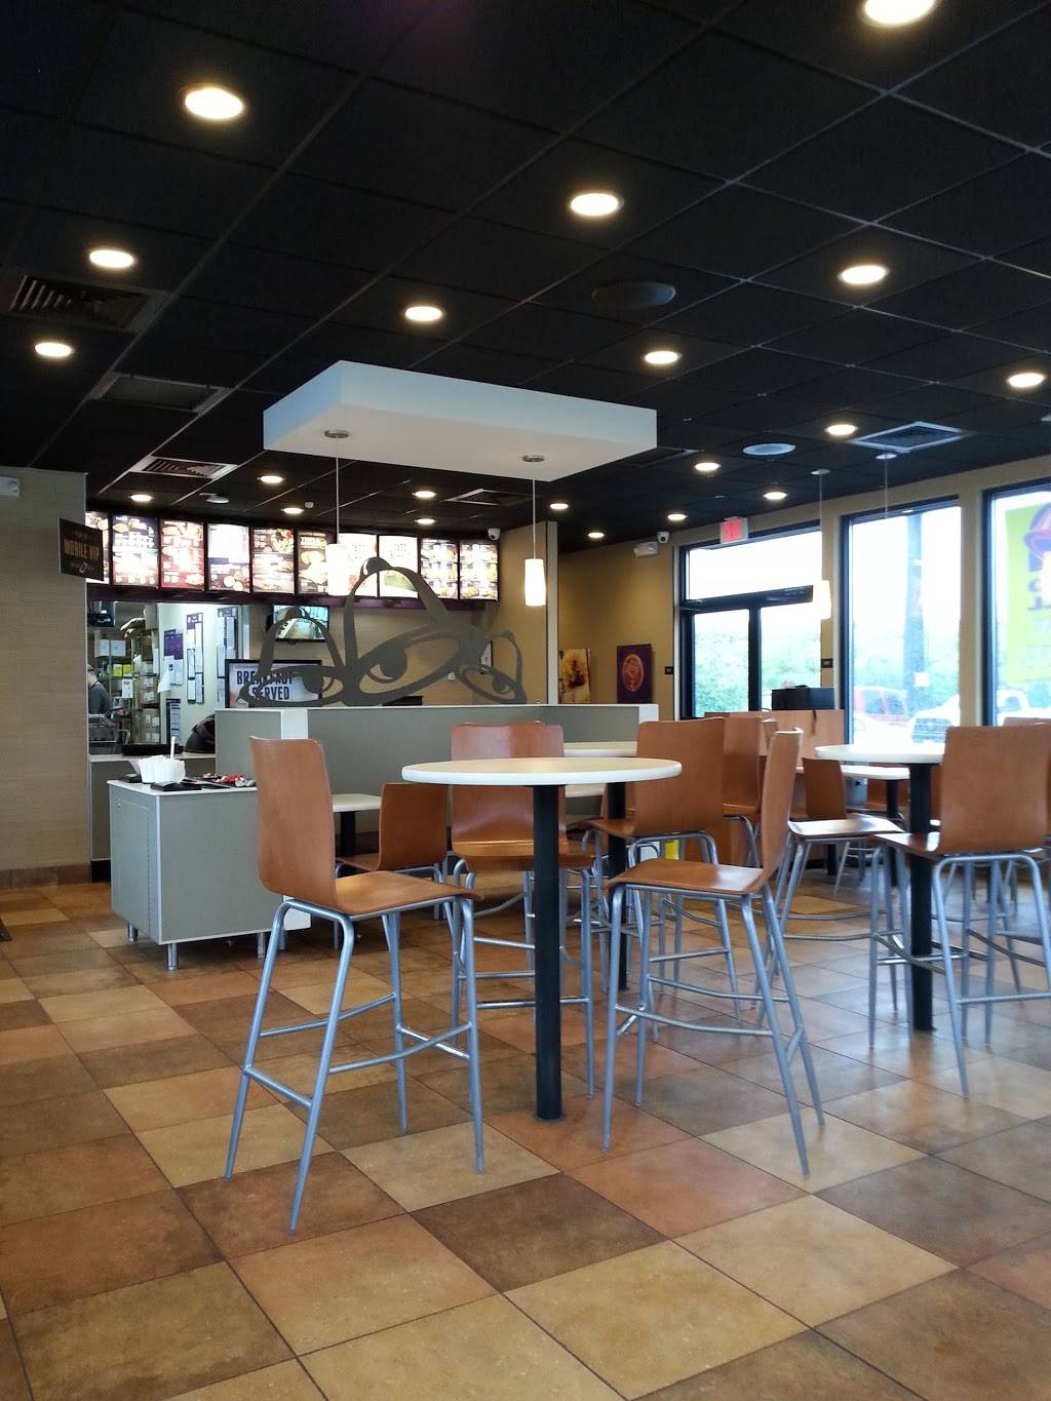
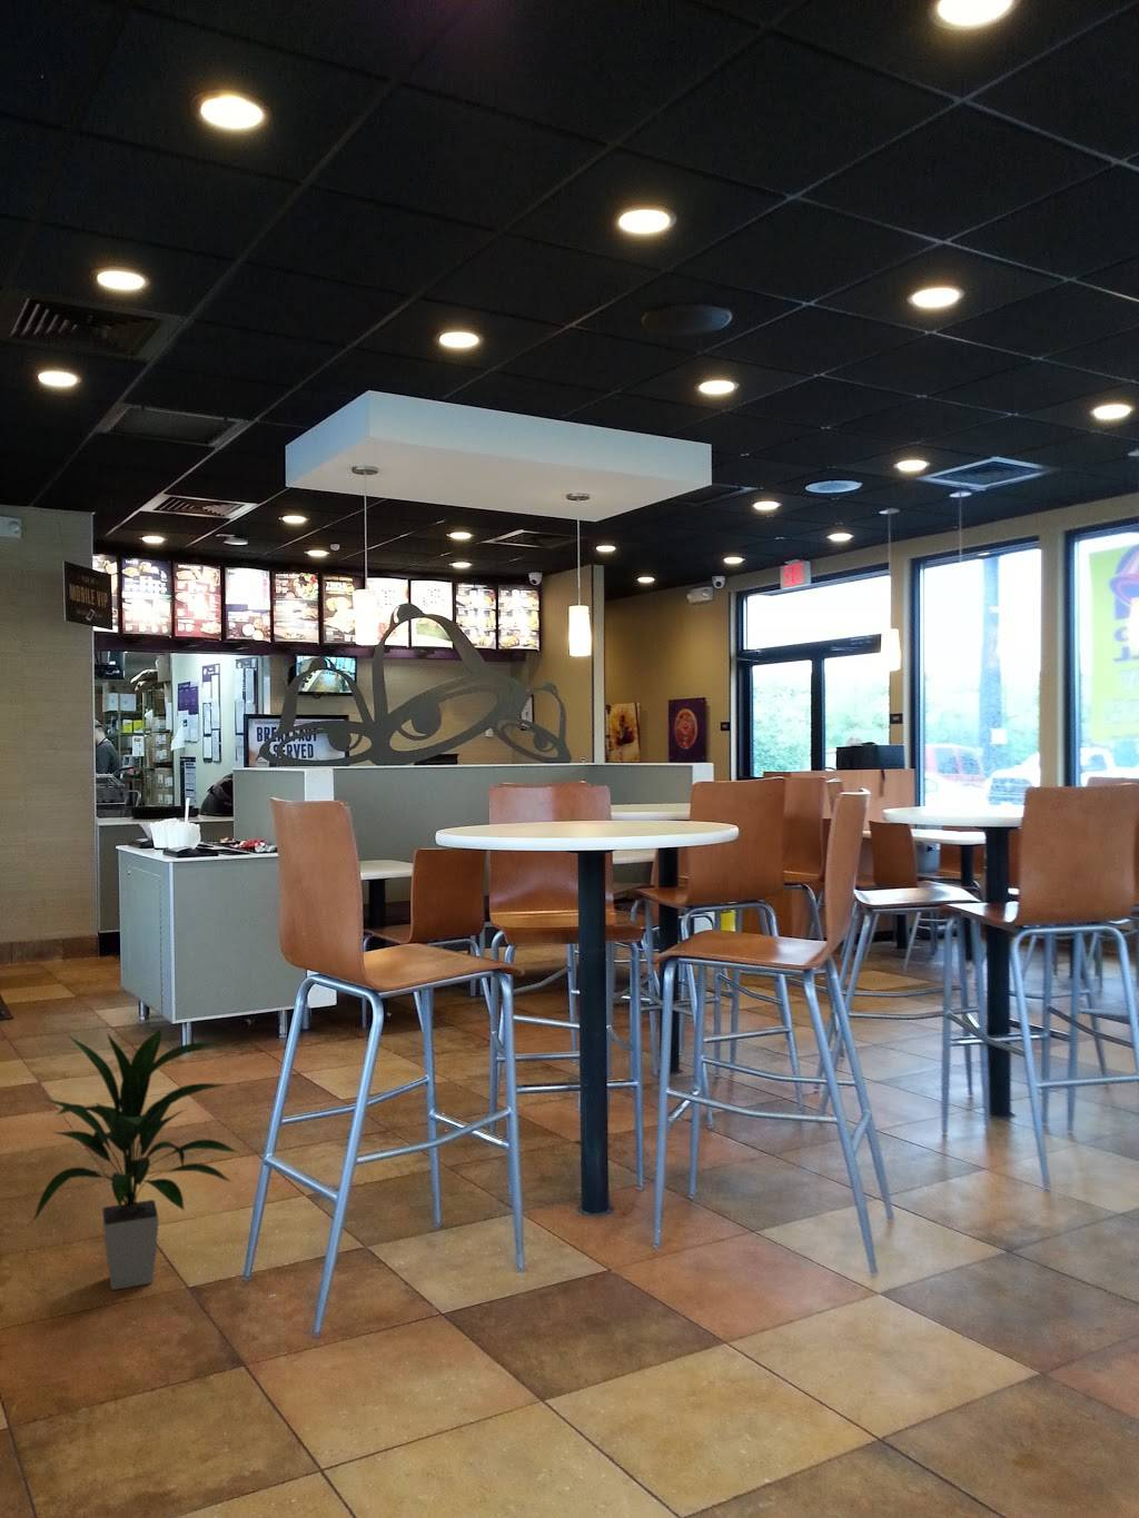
+ indoor plant [30,1026,239,1291]
